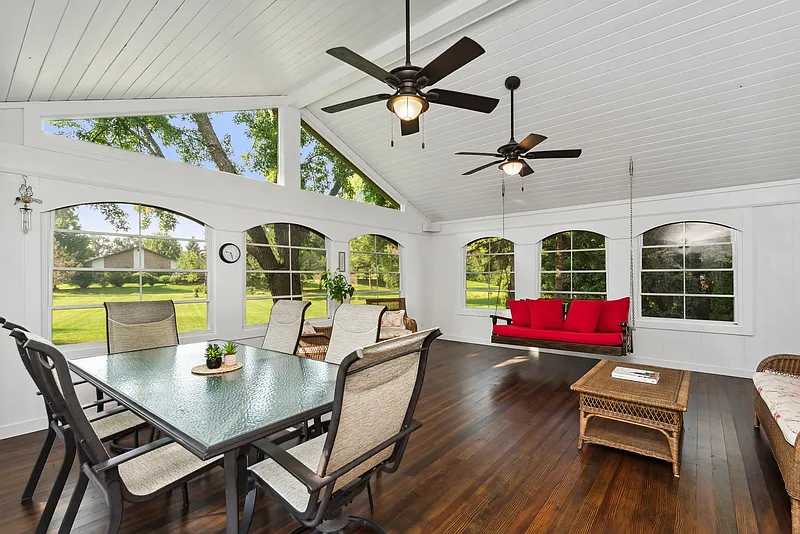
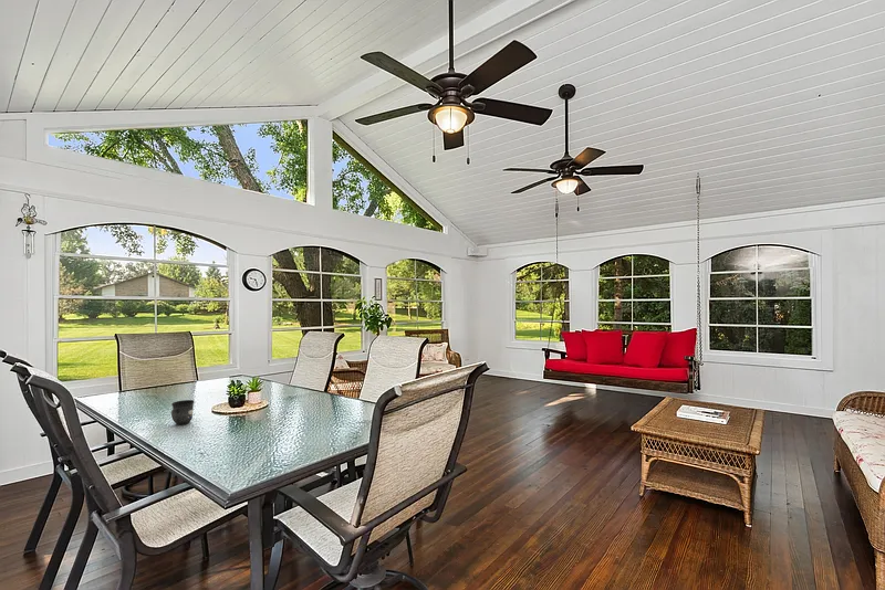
+ mug [170,399,196,425]
